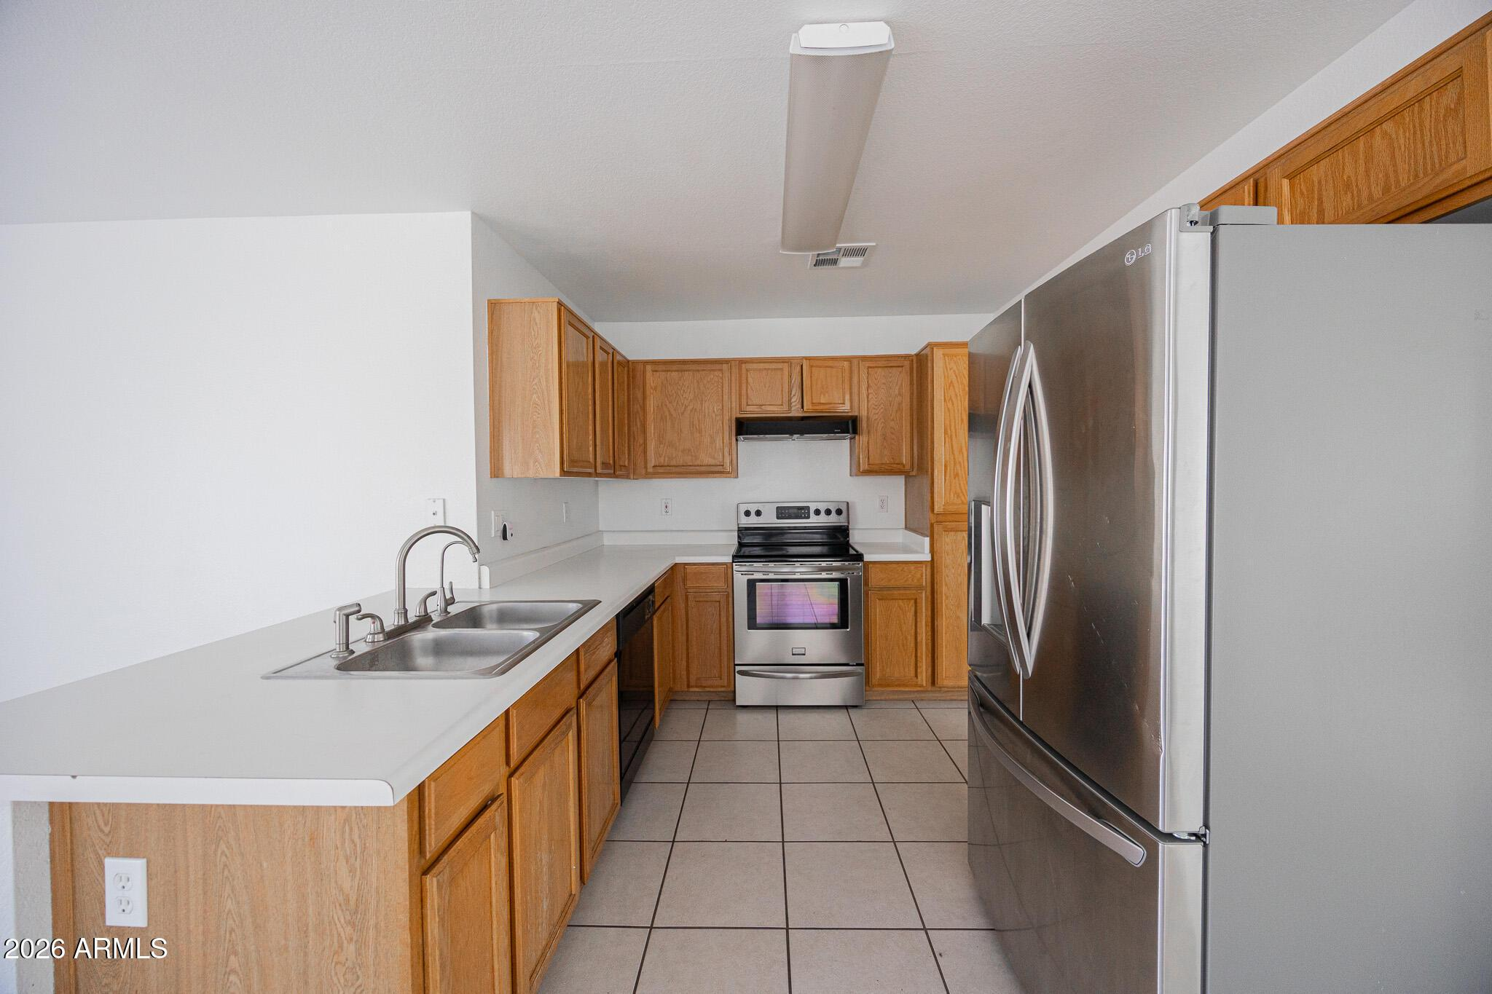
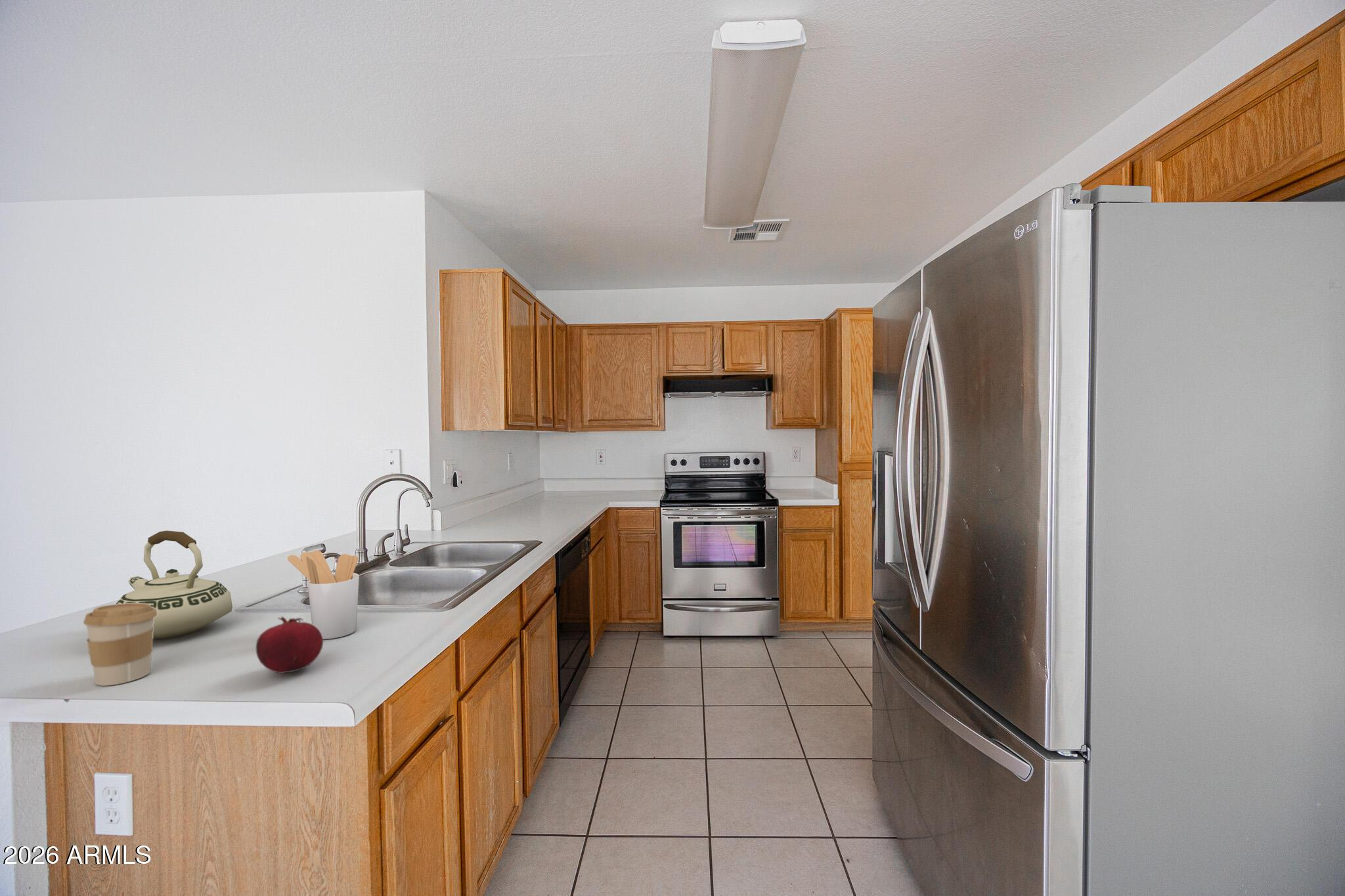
+ utensil holder [287,550,360,640]
+ coffee cup [83,603,158,687]
+ fruit [255,616,324,674]
+ teakettle [115,530,233,640]
